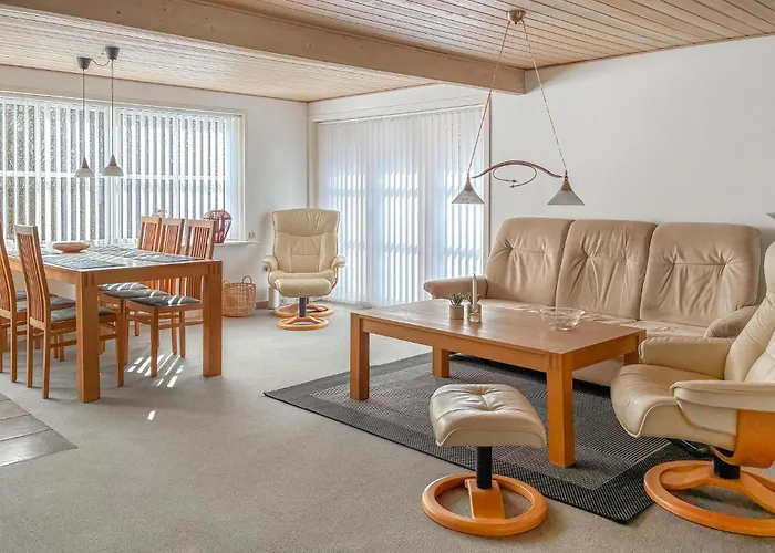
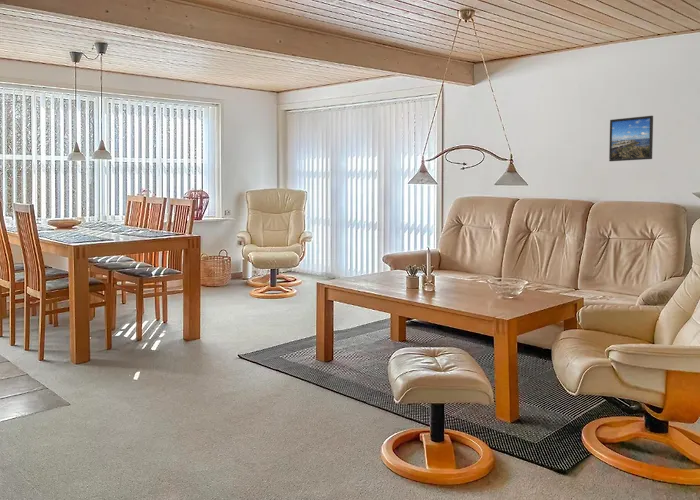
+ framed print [608,115,654,162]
